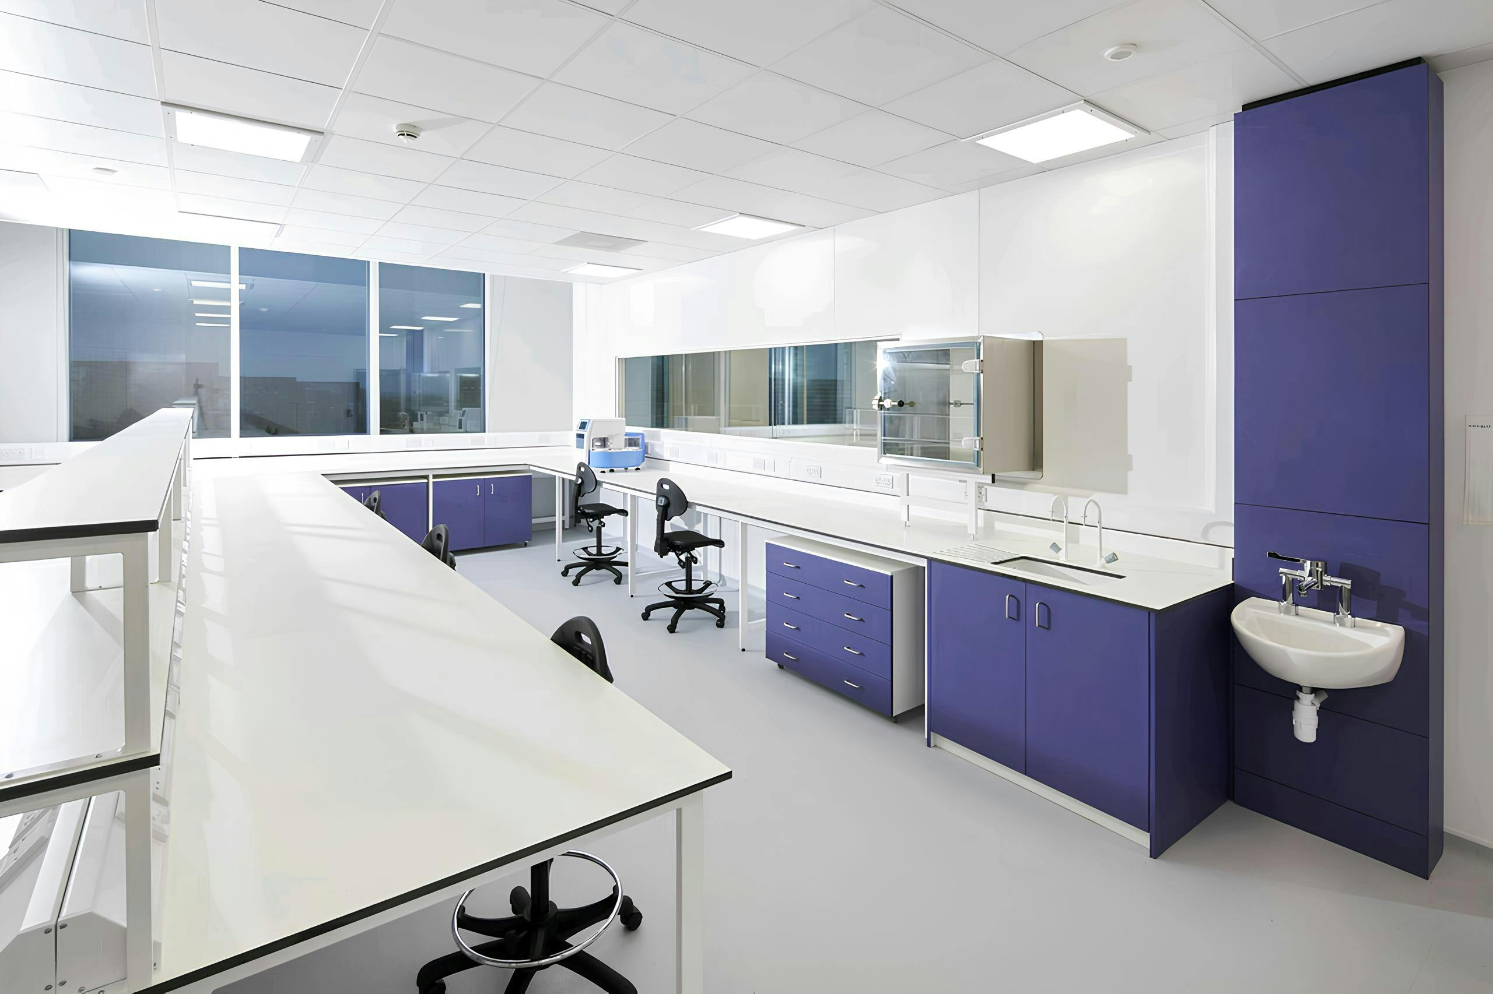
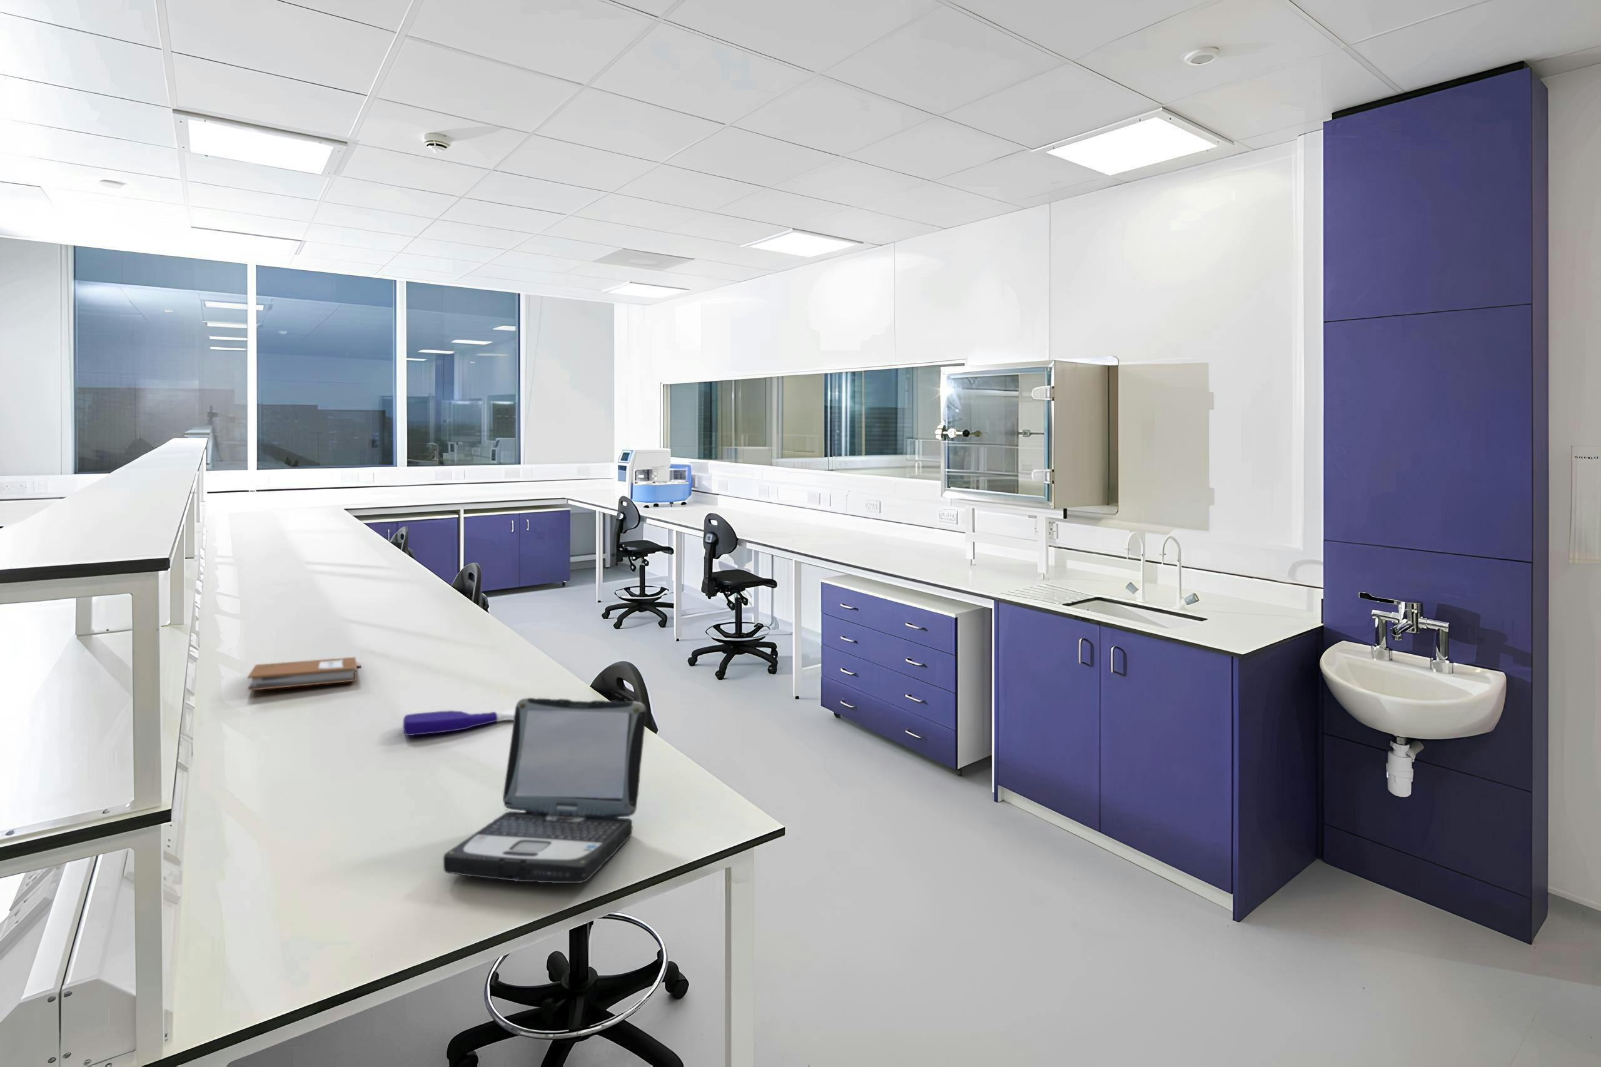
+ notebook [248,656,362,691]
+ laptop [443,698,646,884]
+ spray bottle [402,709,515,736]
